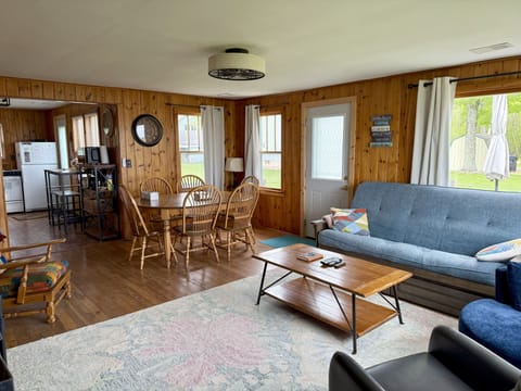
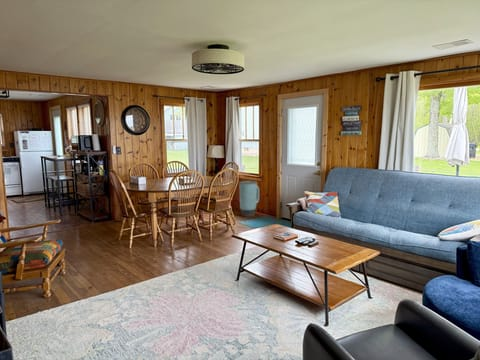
+ trash can [238,180,260,218]
